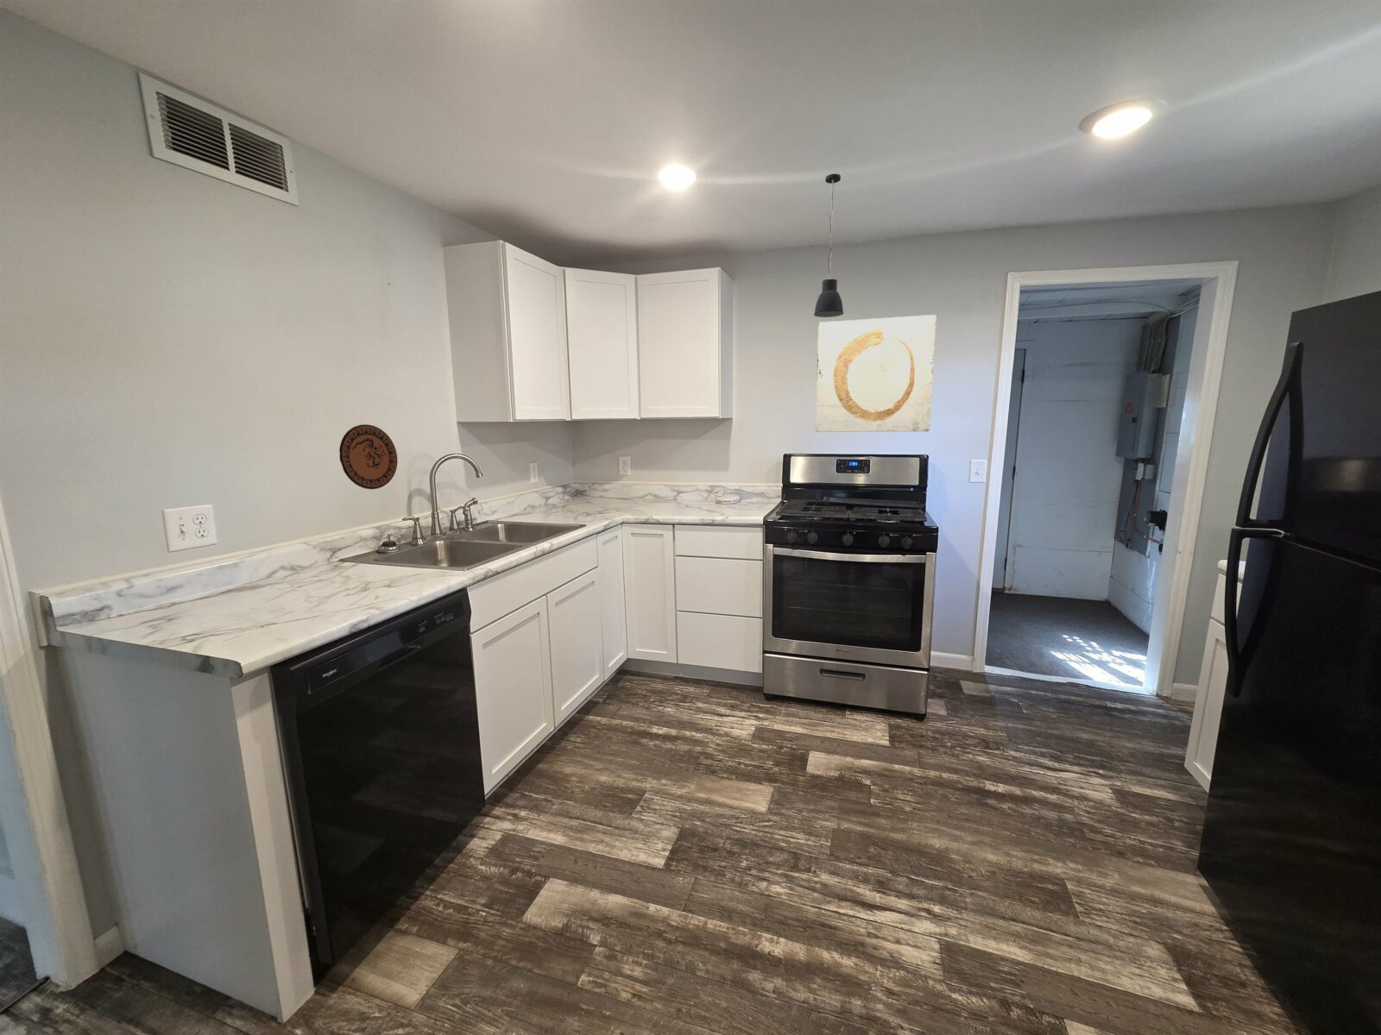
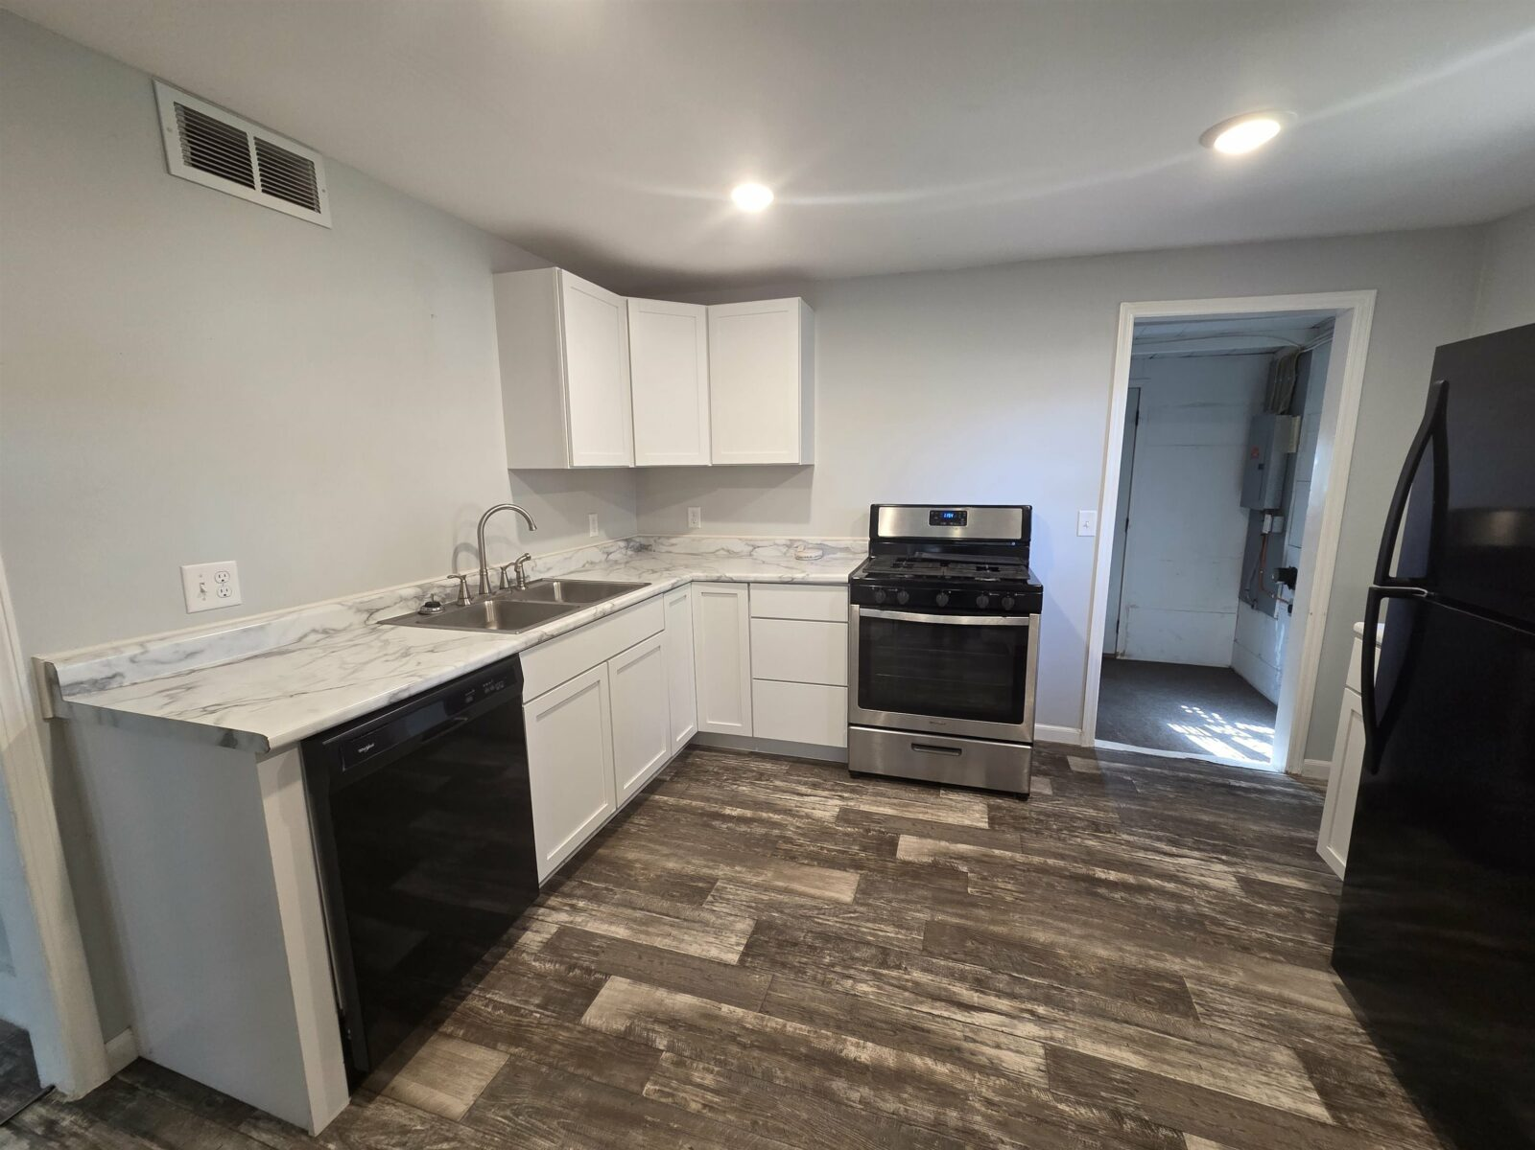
- wall art [814,314,937,433]
- decorative plate [338,424,398,490]
- pendant light [813,173,845,319]
